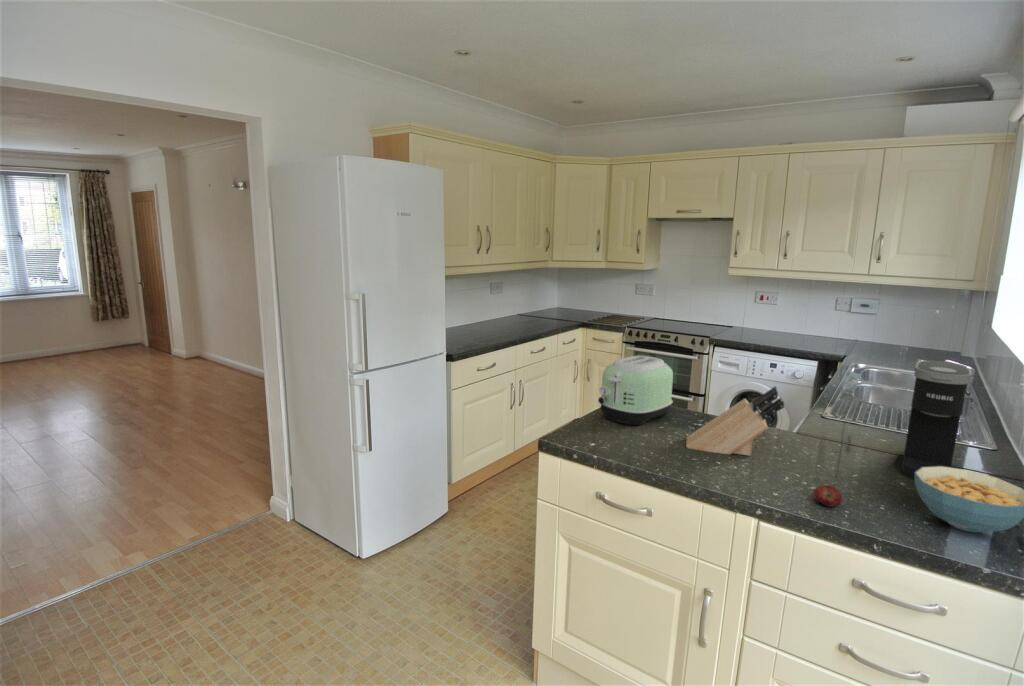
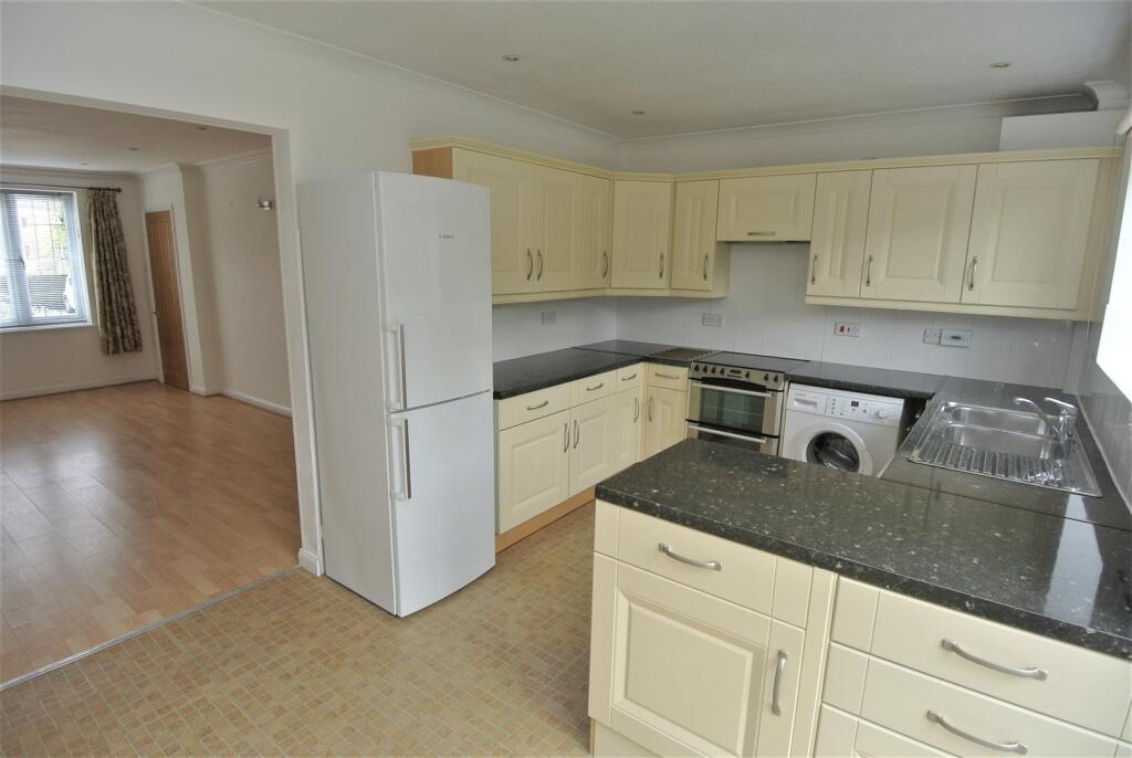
- fruit [813,484,844,508]
- knife block [685,385,785,457]
- cereal bowl [914,466,1024,533]
- toaster [597,355,674,427]
- coffee maker [900,359,973,481]
